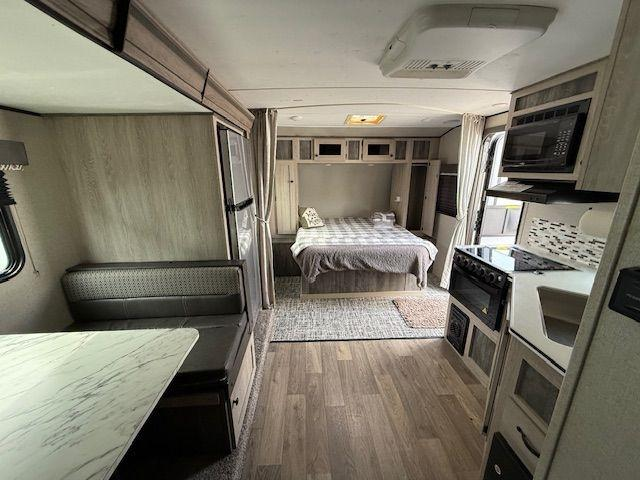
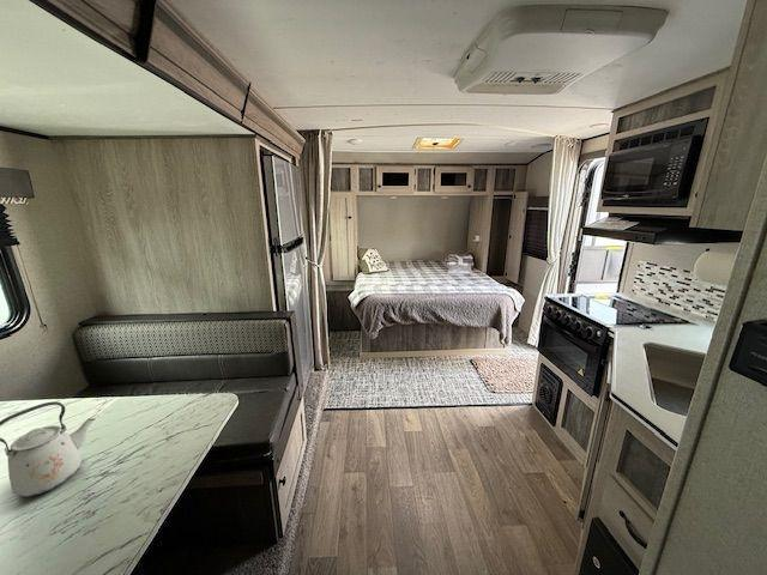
+ kettle [0,400,96,498]
